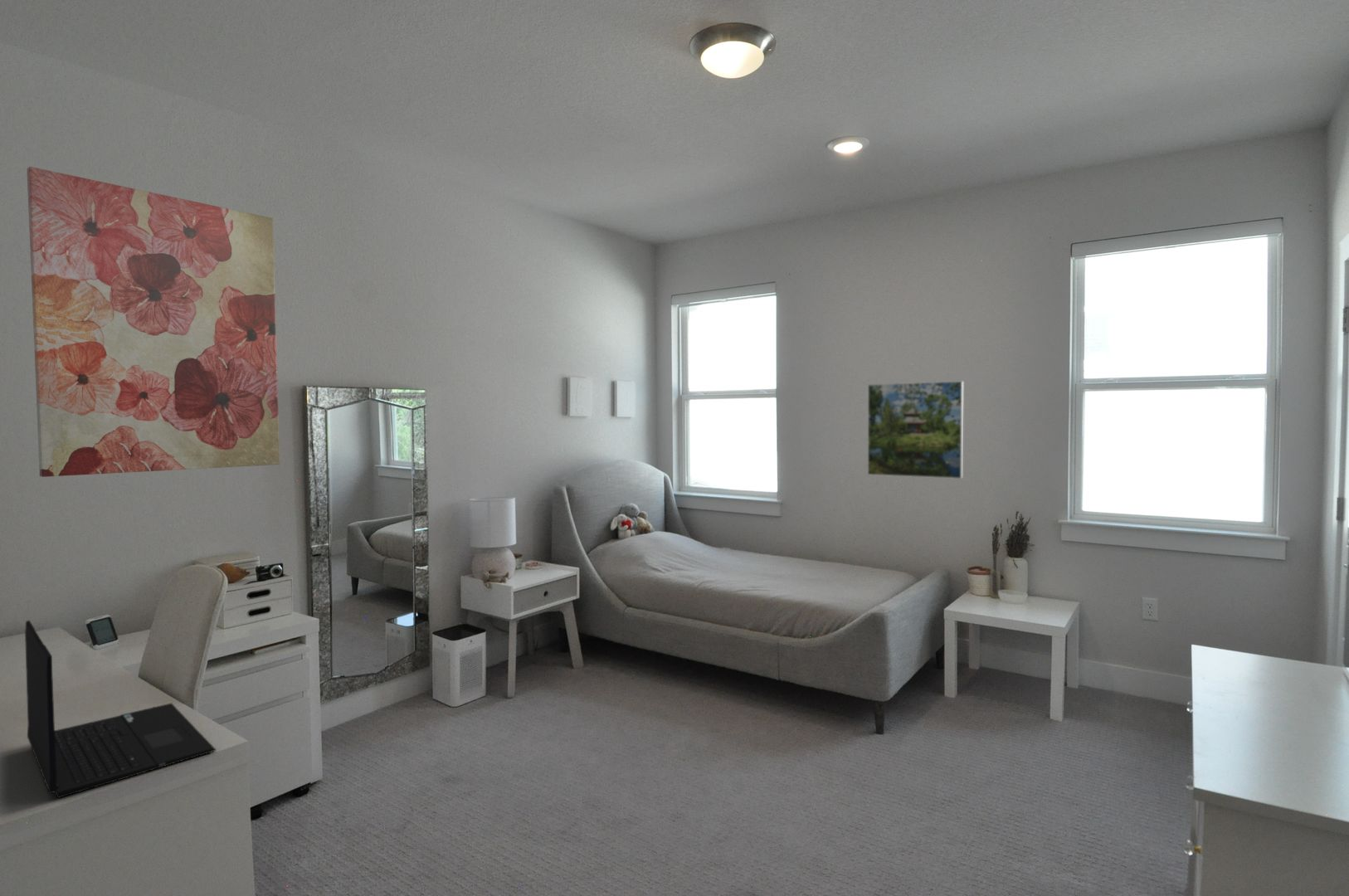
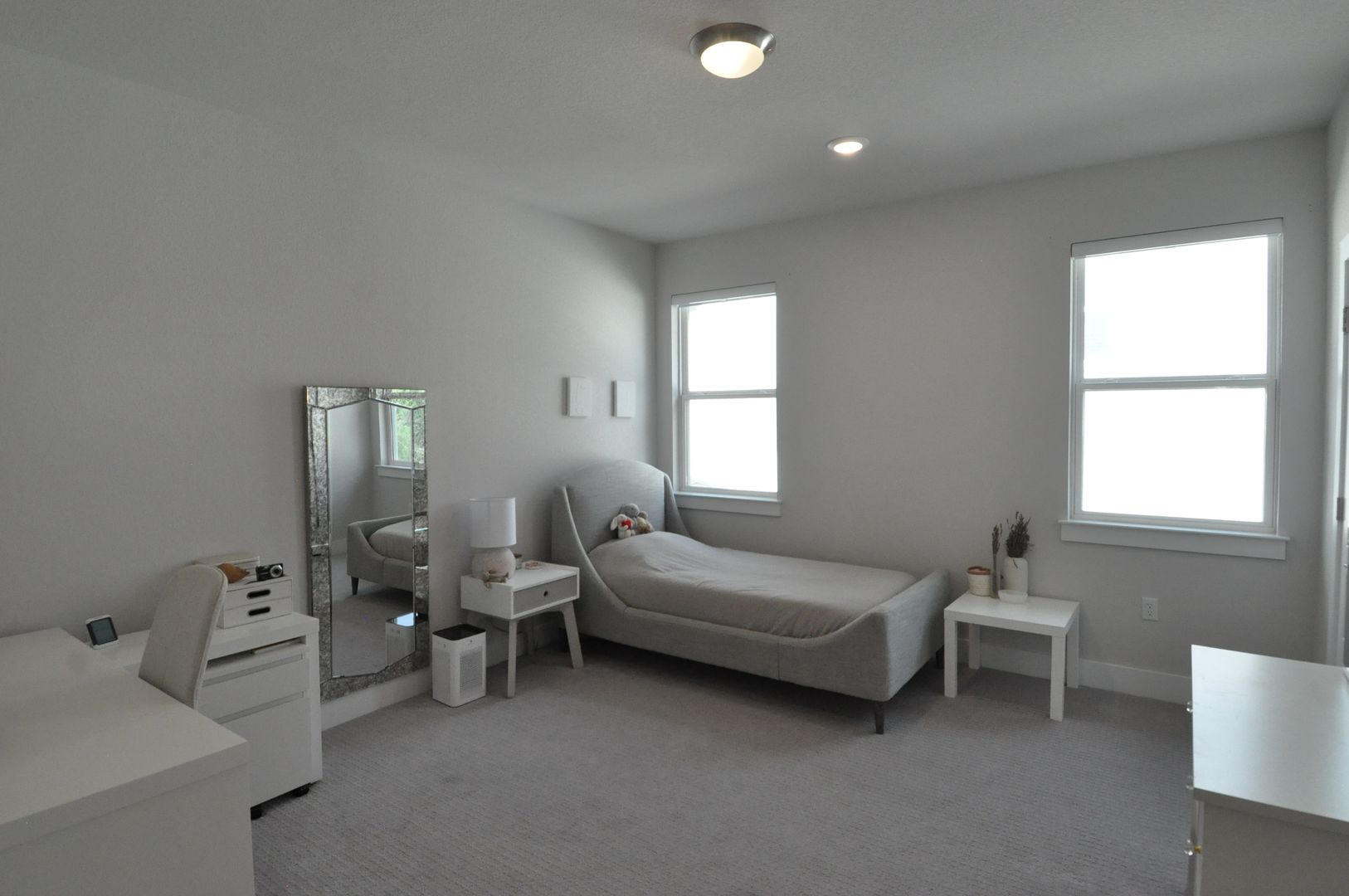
- wall art [26,166,280,478]
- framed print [867,380,965,480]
- laptop [24,620,217,799]
